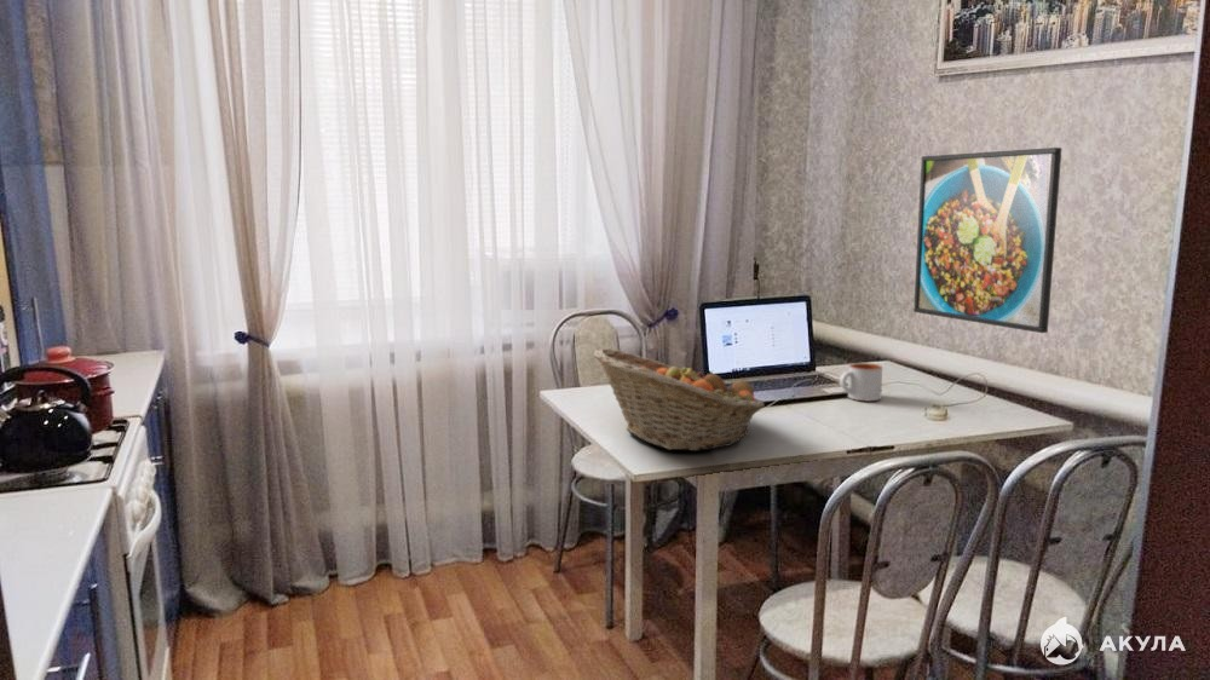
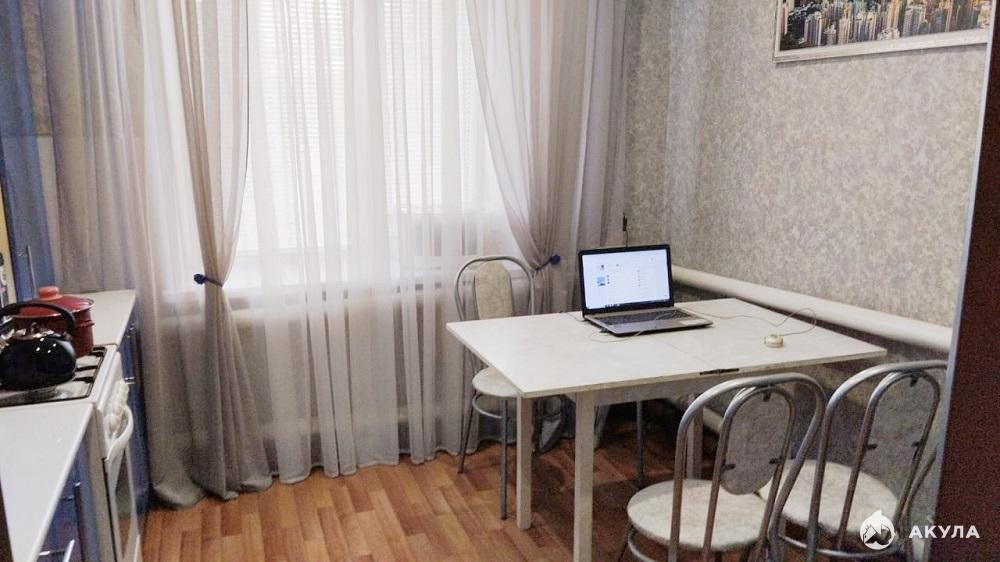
- mug [839,362,883,402]
- fruit basket [593,347,766,453]
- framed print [912,146,1062,334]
